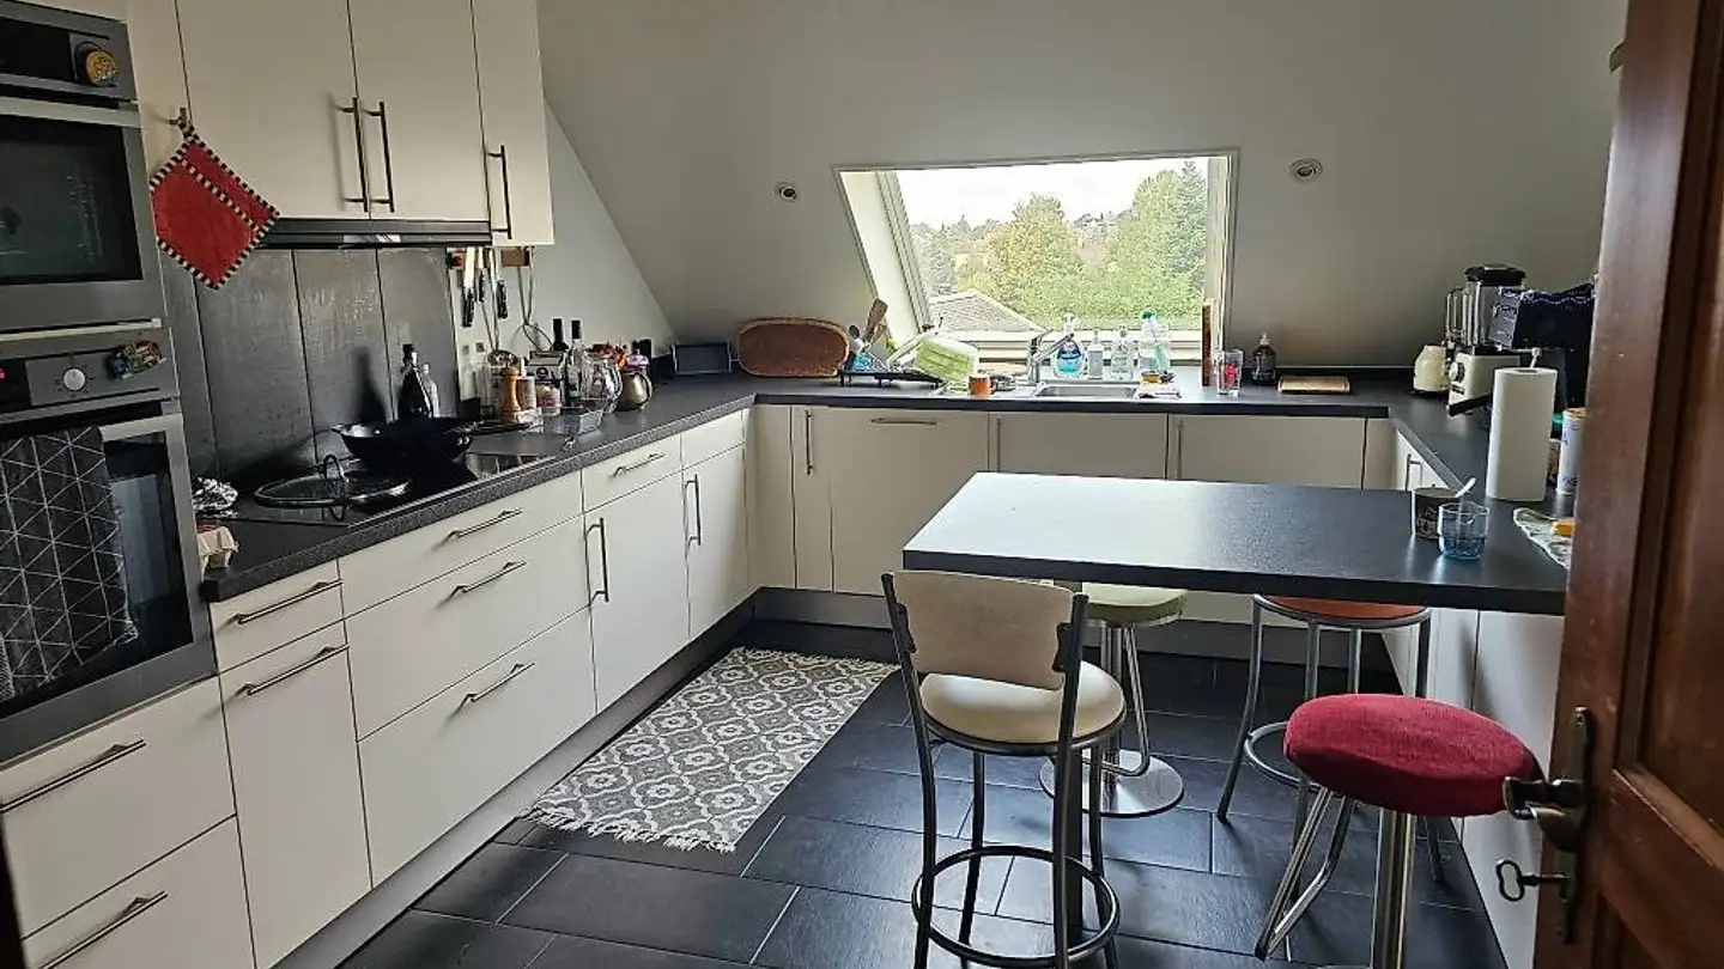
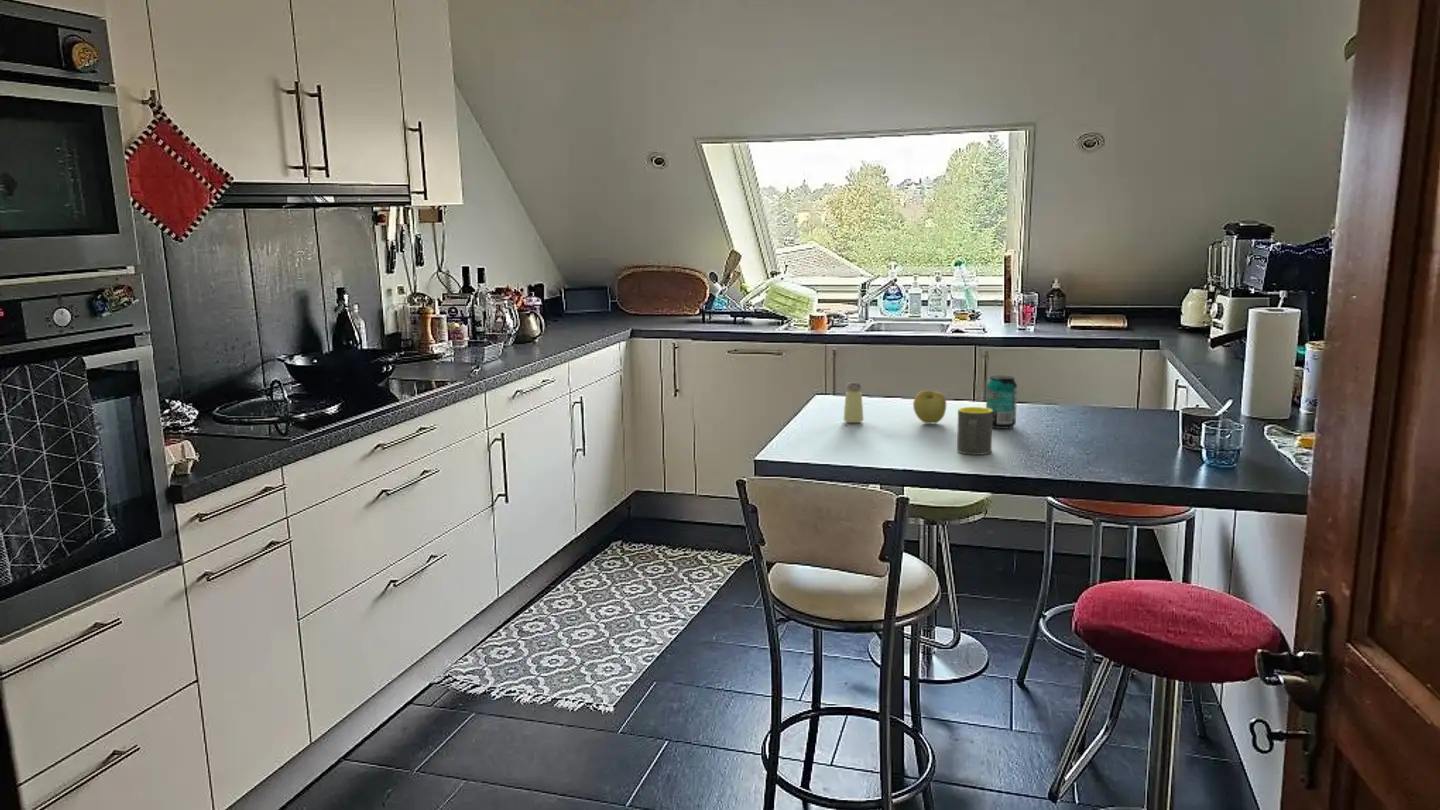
+ mug [956,406,993,456]
+ apple [912,389,947,425]
+ saltshaker [843,381,865,424]
+ beverage can [985,375,1018,430]
